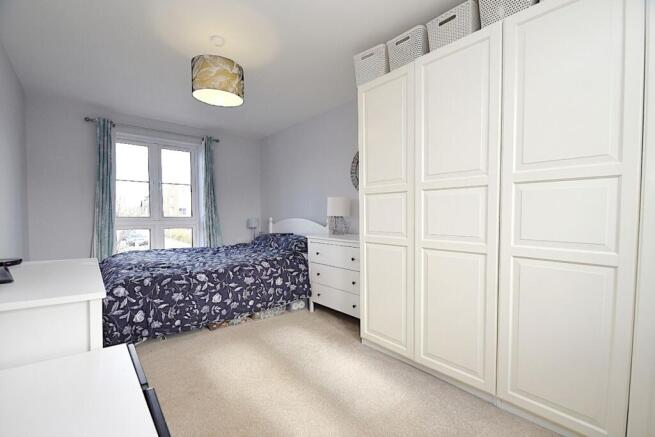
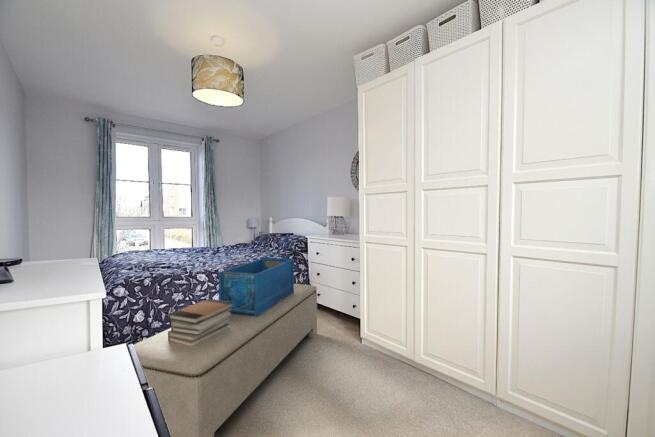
+ book stack [167,298,233,347]
+ bench [133,283,318,437]
+ decorative box [218,256,295,317]
